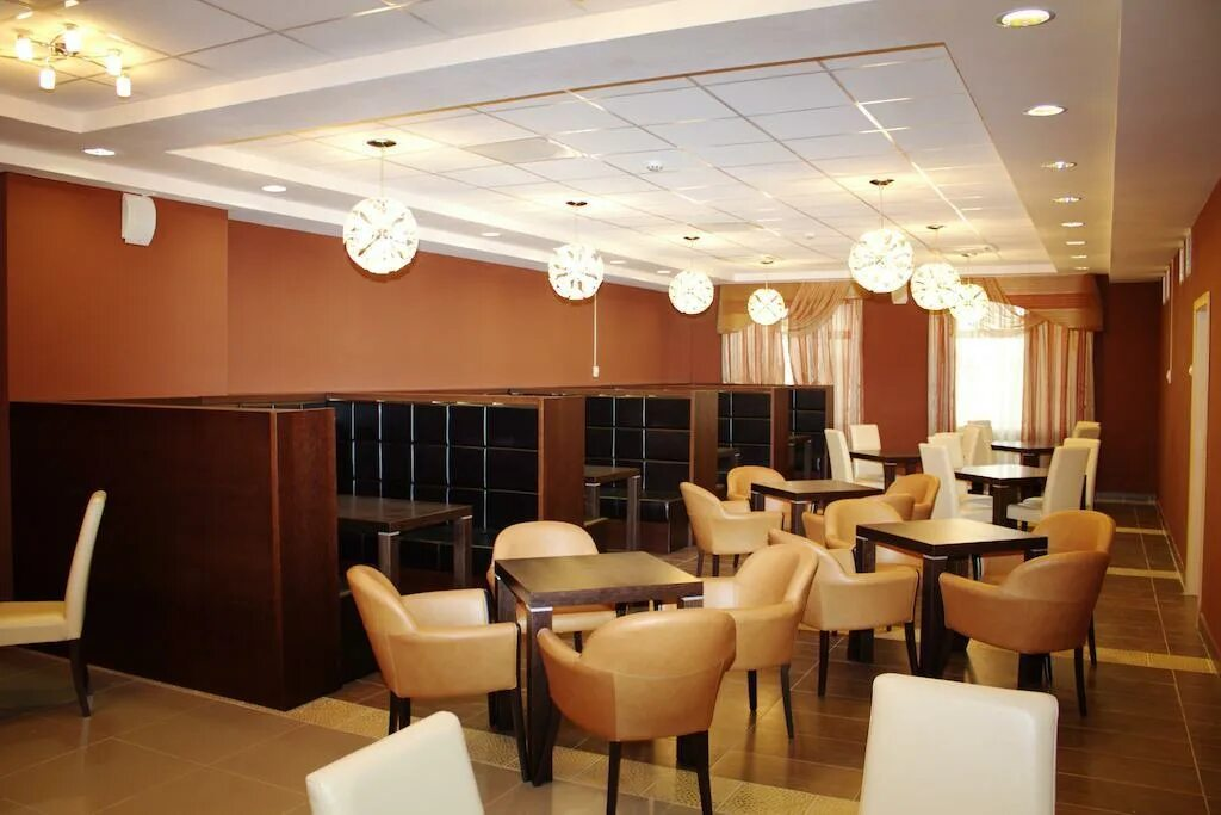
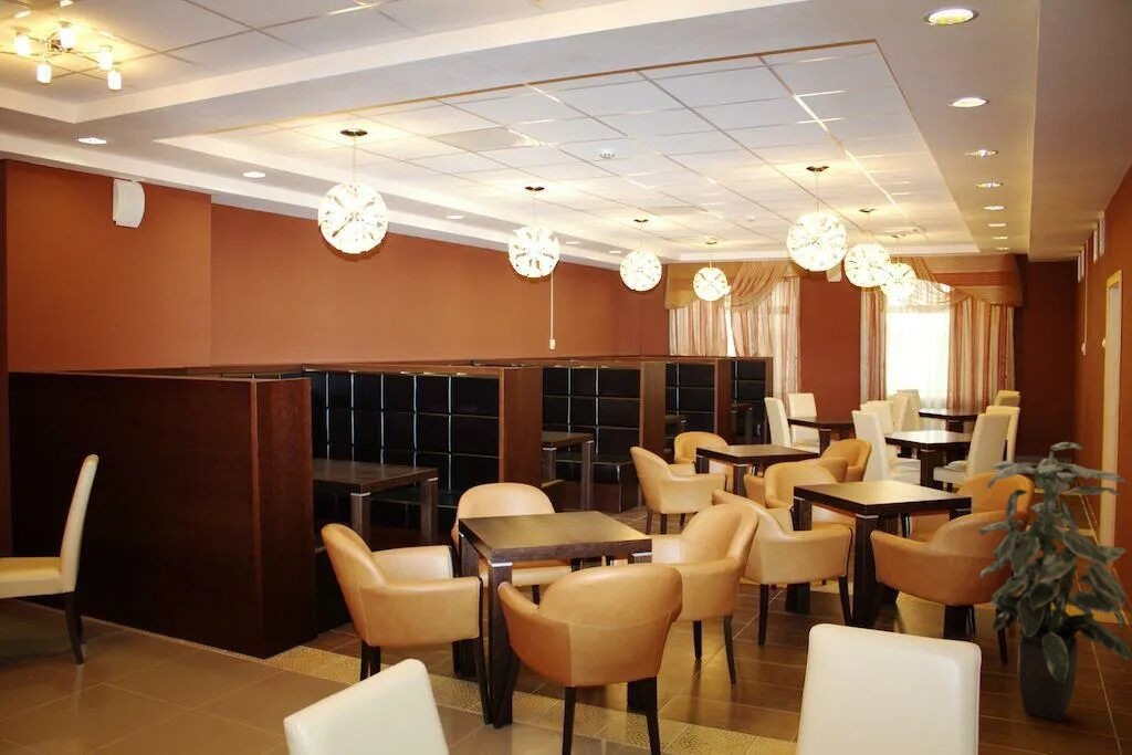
+ indoor plant [977,441,1132,723]
